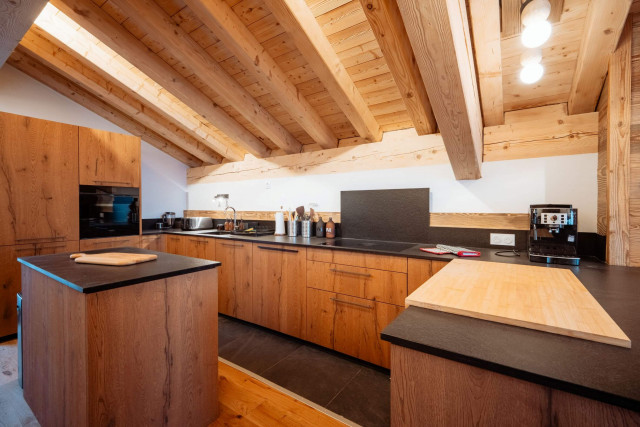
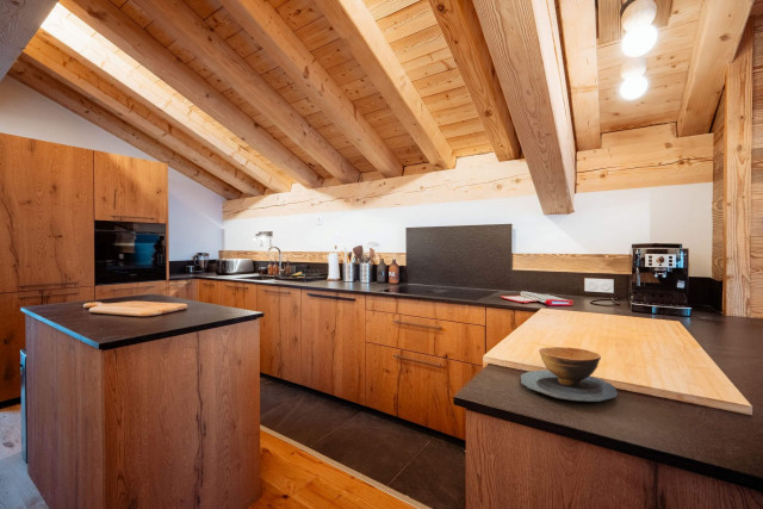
+ wooden bowl [520,346,619,403]
